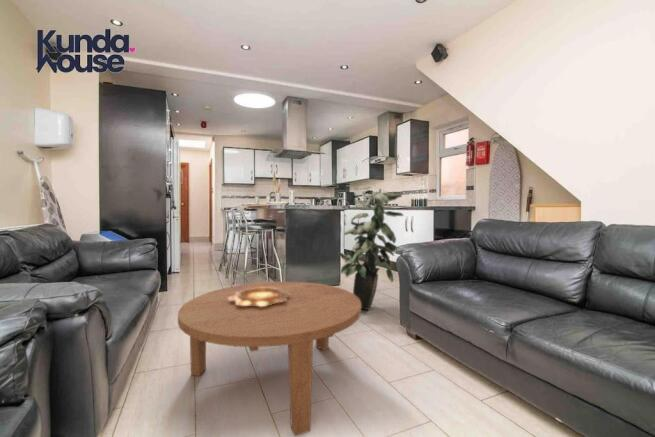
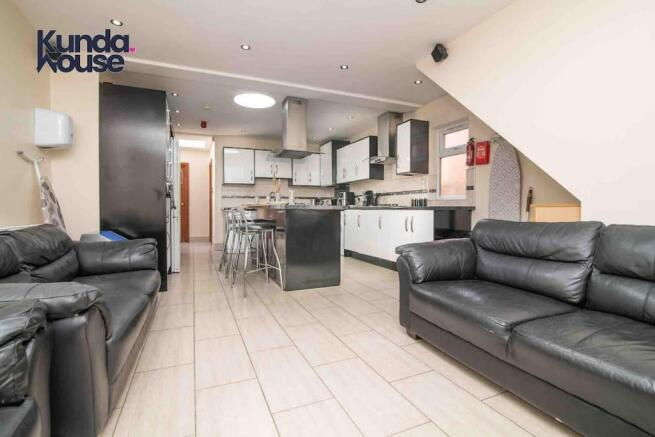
- decorative bowl [229,288,290,306]
- indoor plant [337,185,404,311]
- coffee table [177,281,362,437]
